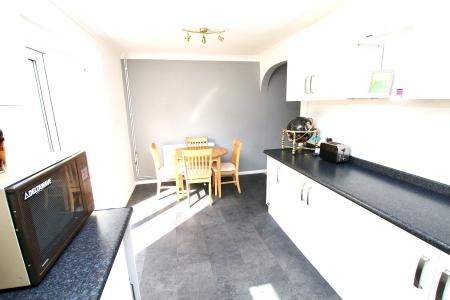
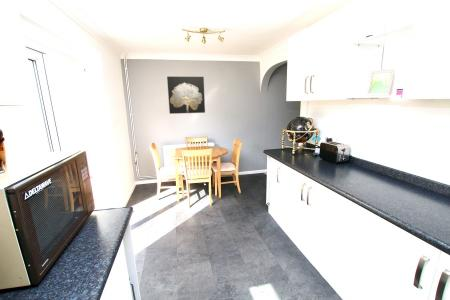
+ wall art [166,76,206,115]
